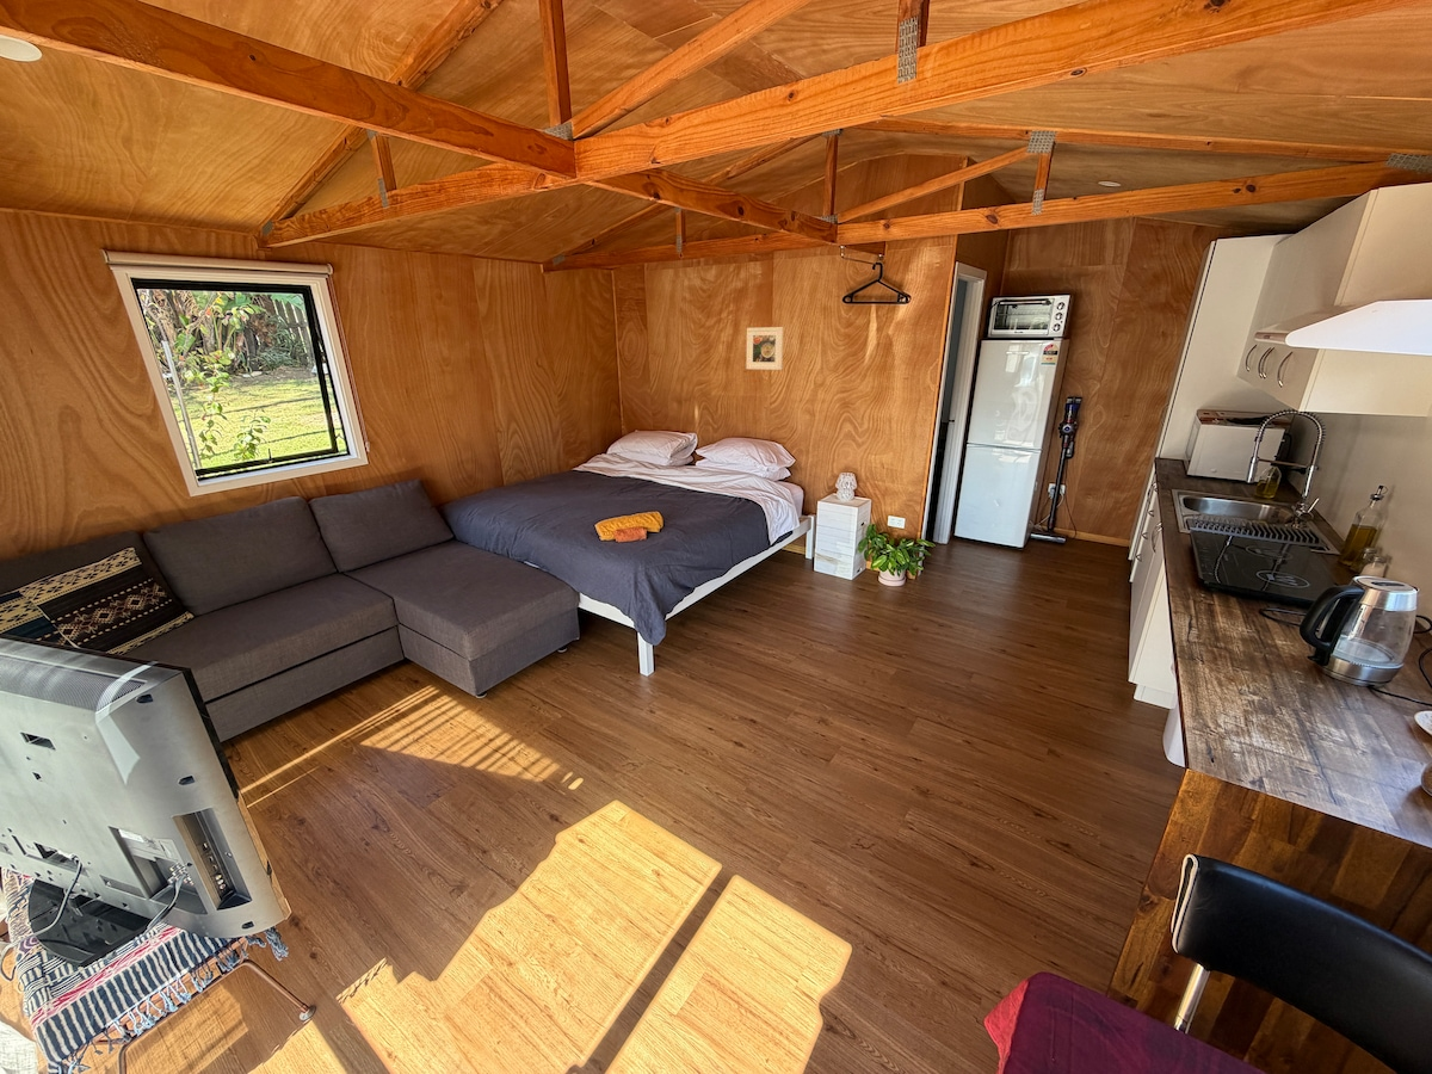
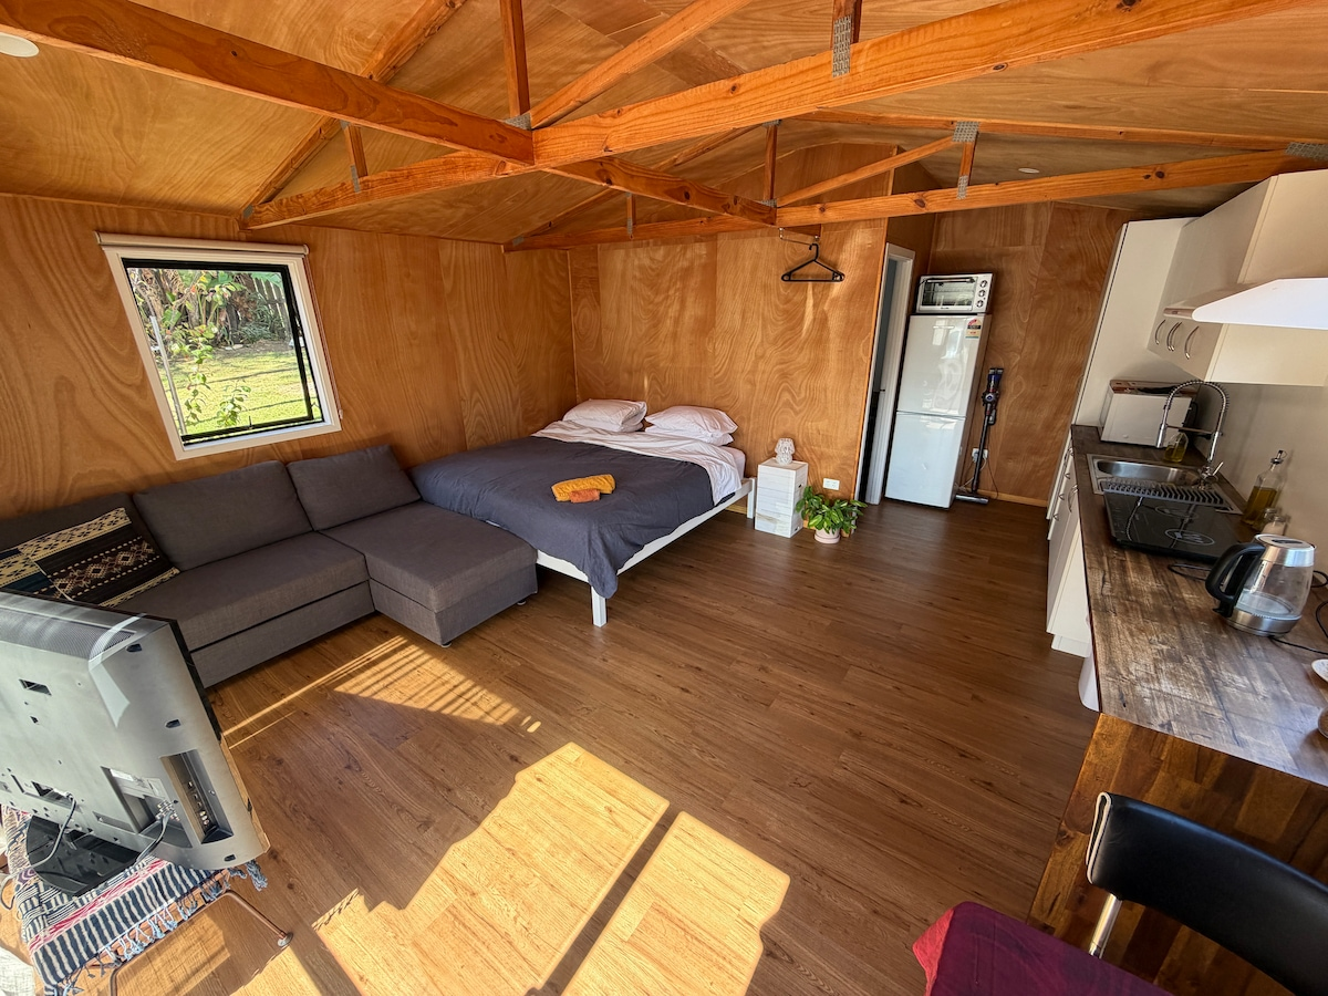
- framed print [745,326,785,371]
